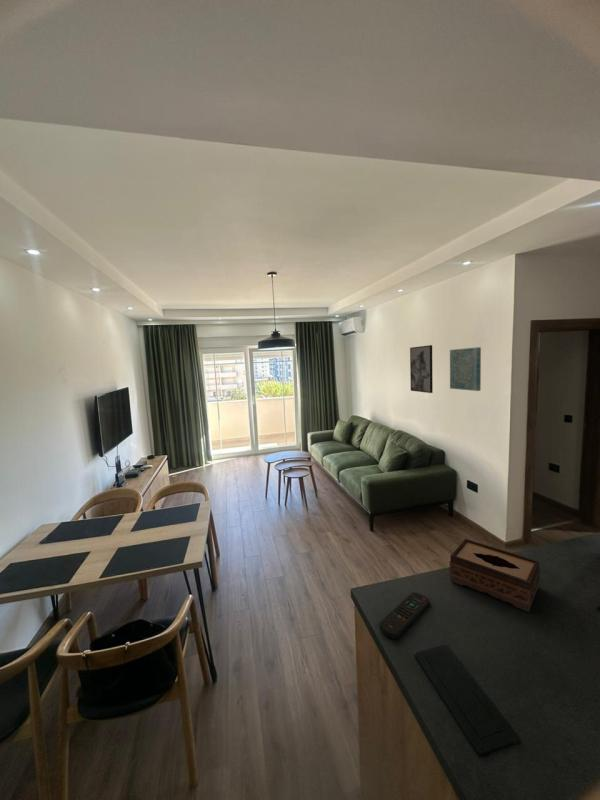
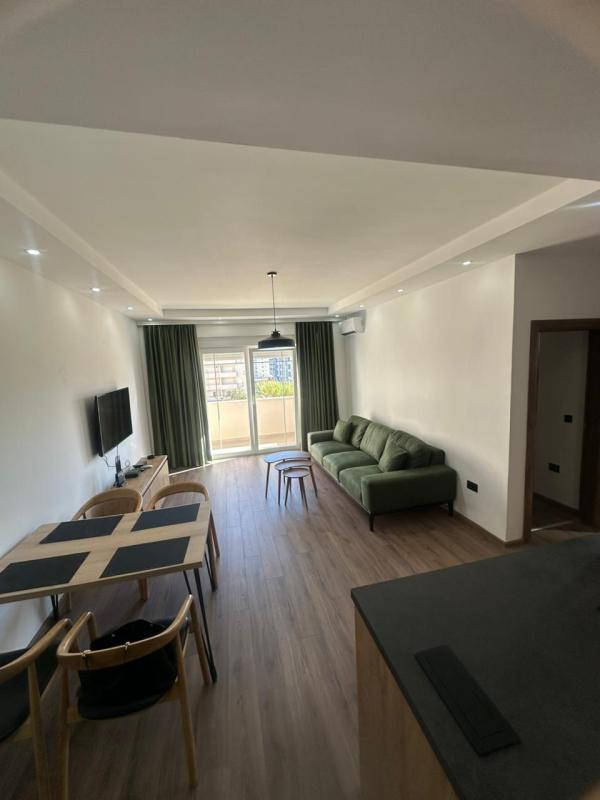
- wall art [409,344,434,394]
- wall art [449,346,482,392]
- tissue box [449,538,541,613]
- remote control [378,591,431,639]
